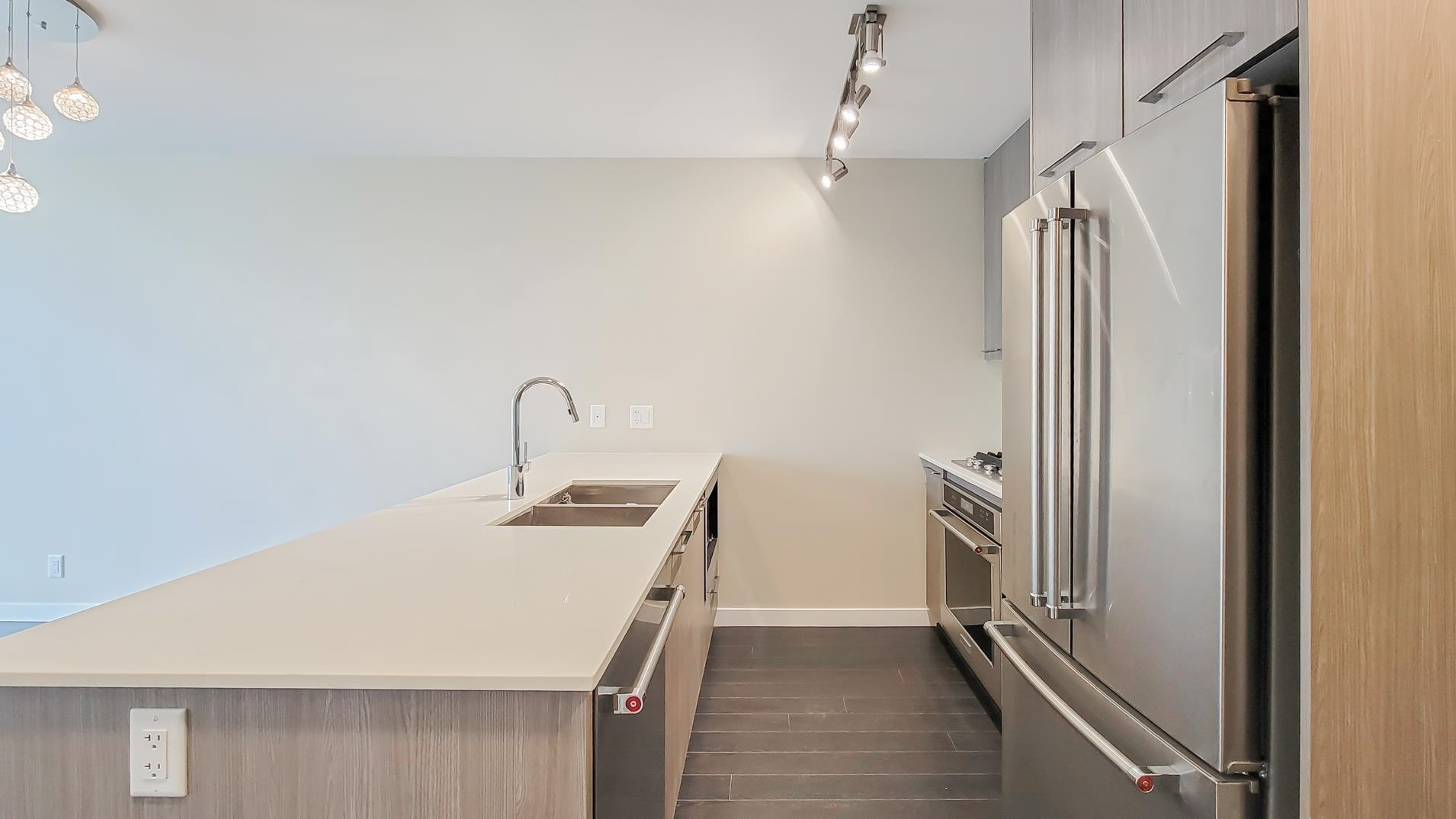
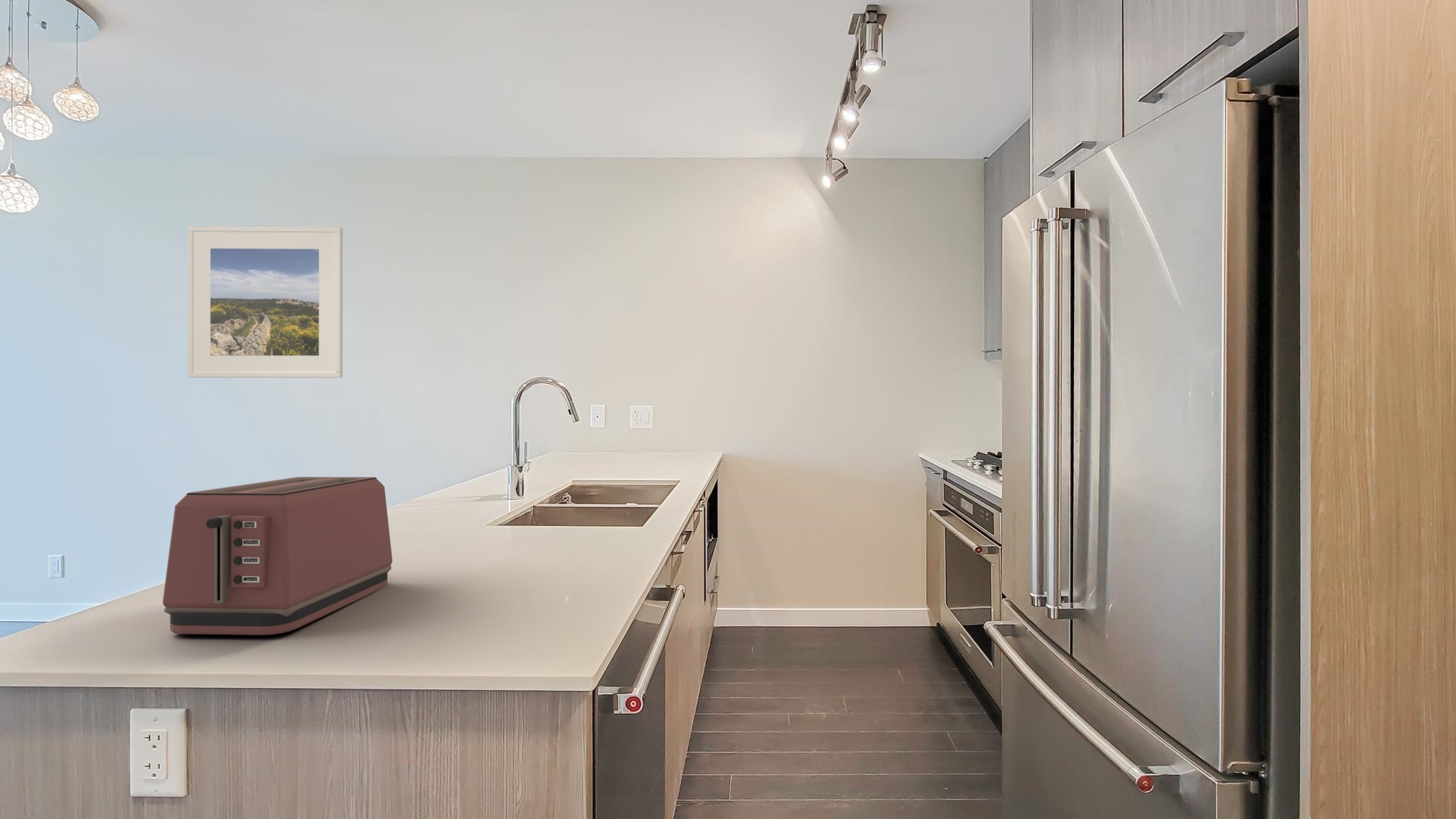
+ toaster [162,476,393,636]
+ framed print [187,226,343,379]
